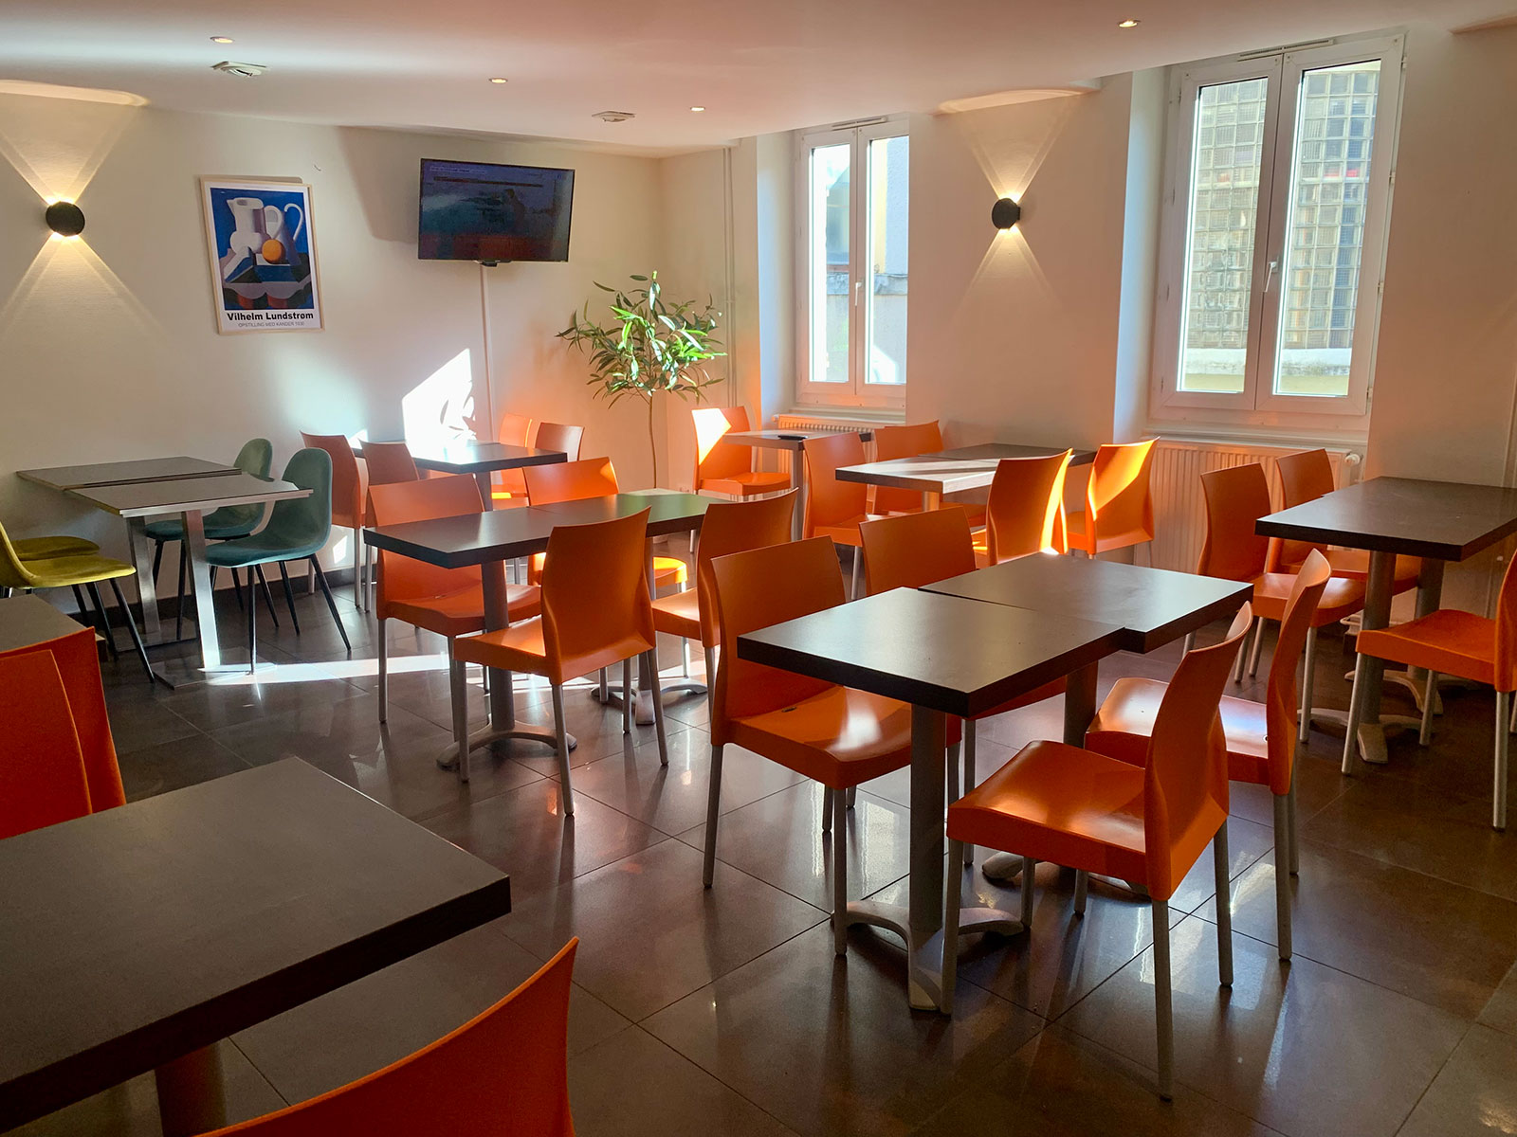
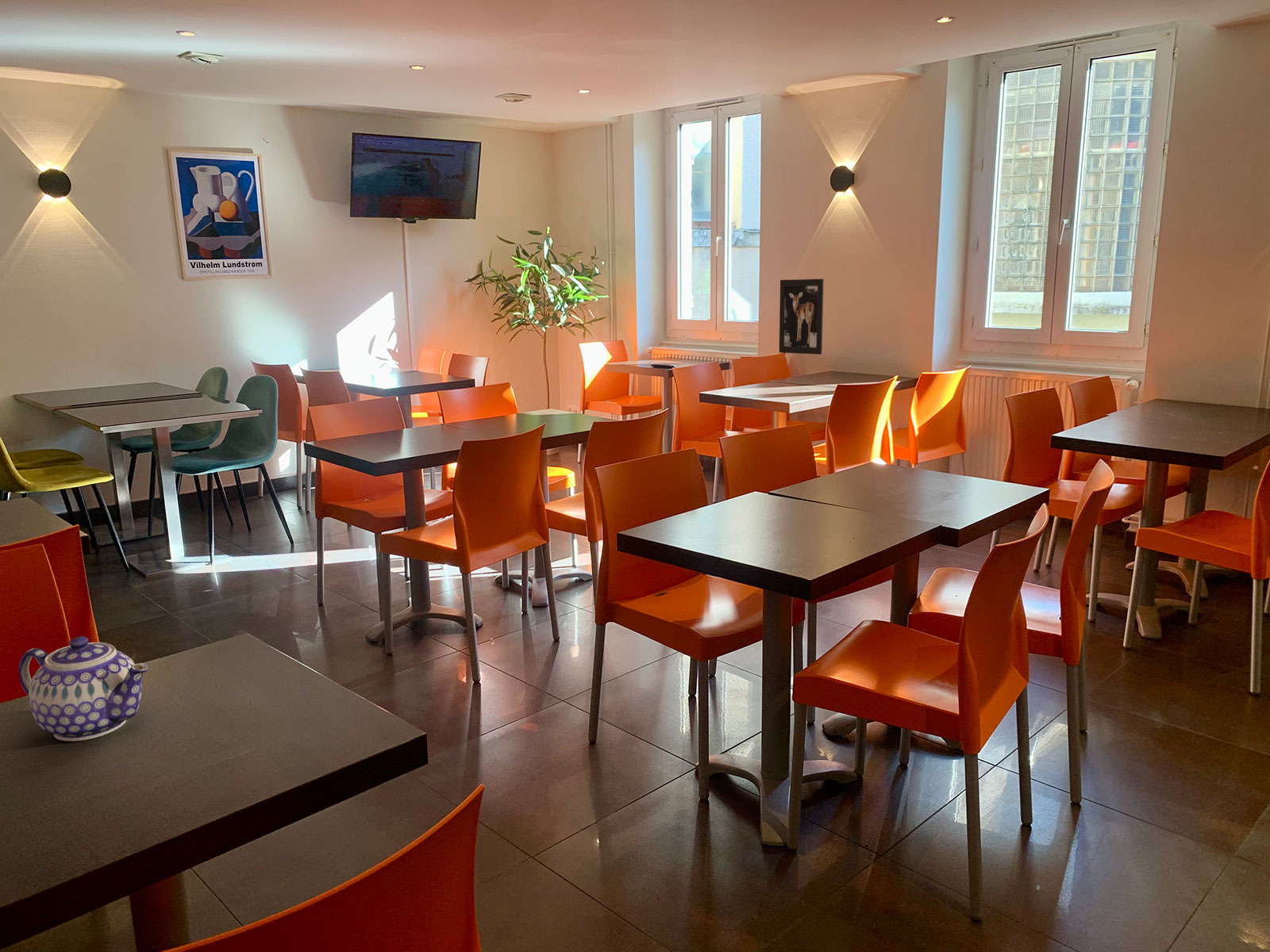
+ wall art [779,278,825,355]
+ teapot [18,635,150,742]
